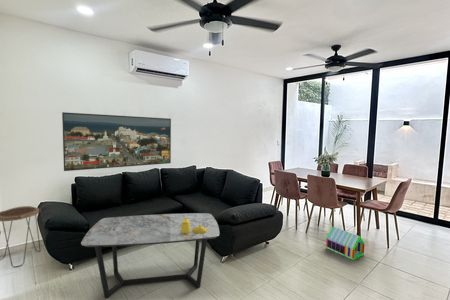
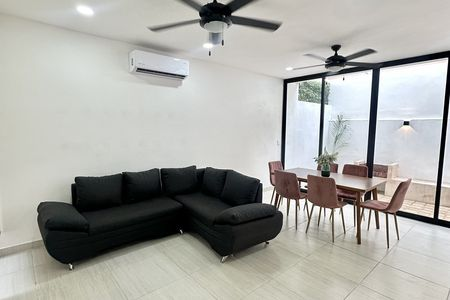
- toy house [325,226,366,261]
- coffee table [80,212,220,299]
- side table [0,205,42,268]
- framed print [61,111,172,172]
- decorative container [181,218,208,234]
